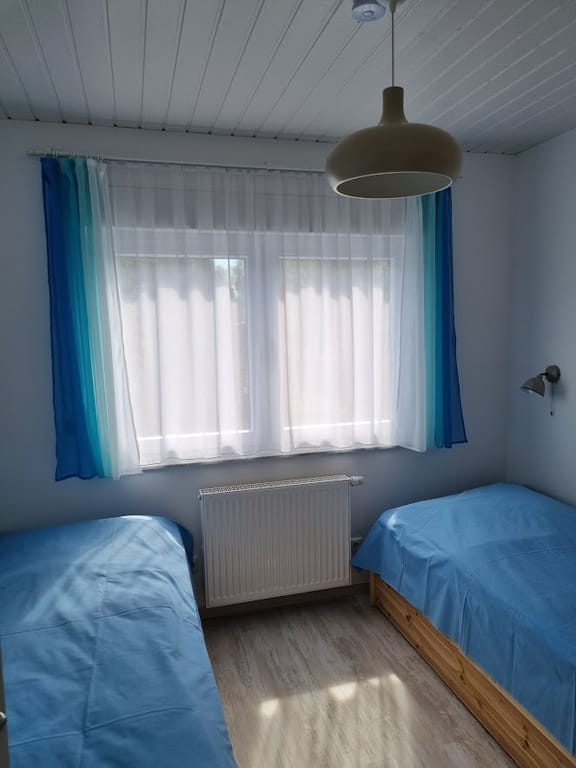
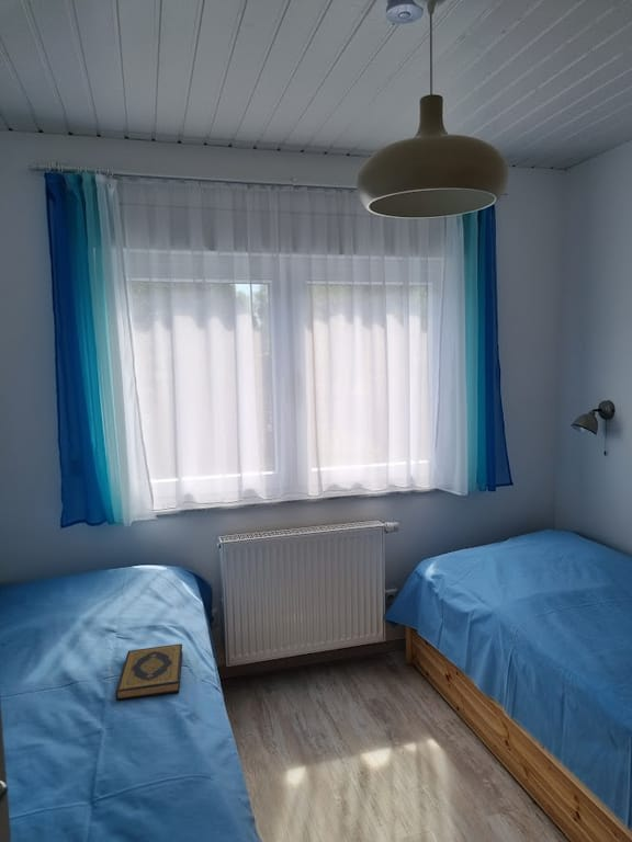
+ hardback book [115,642,184,701]
